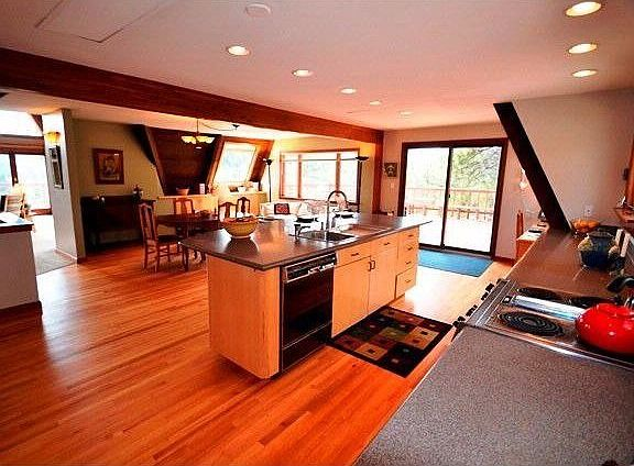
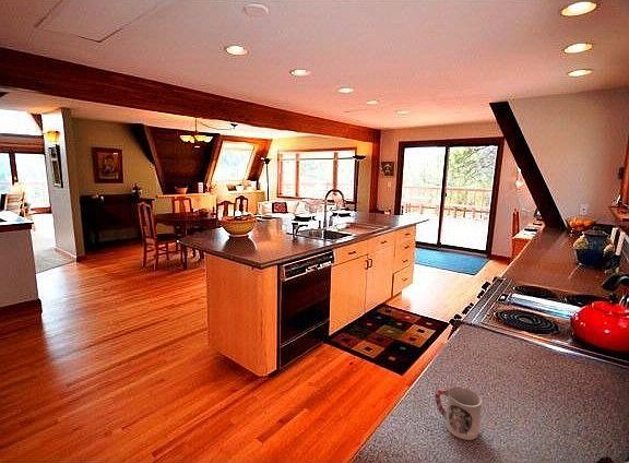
+ cup [434,385,483,441]
